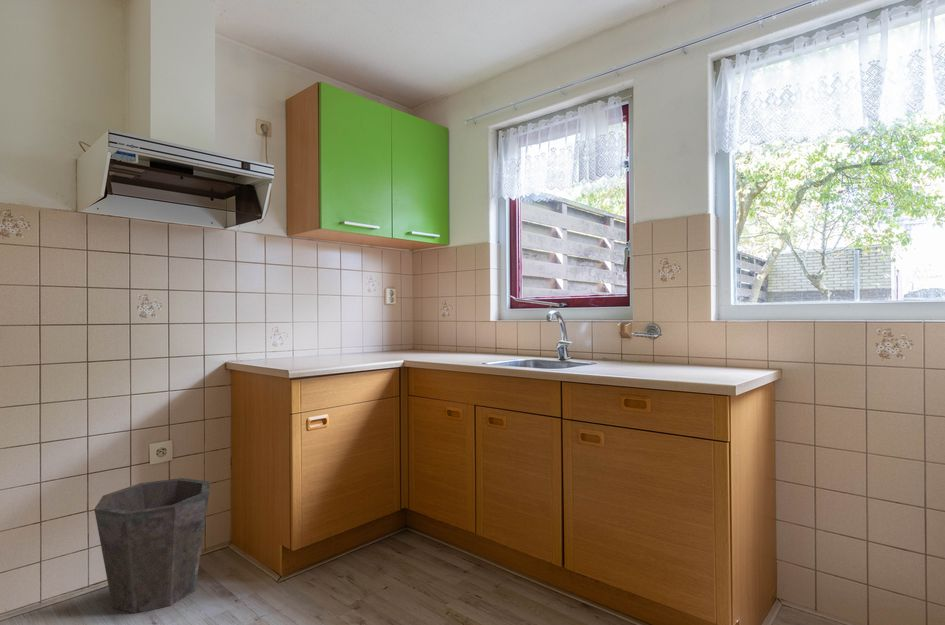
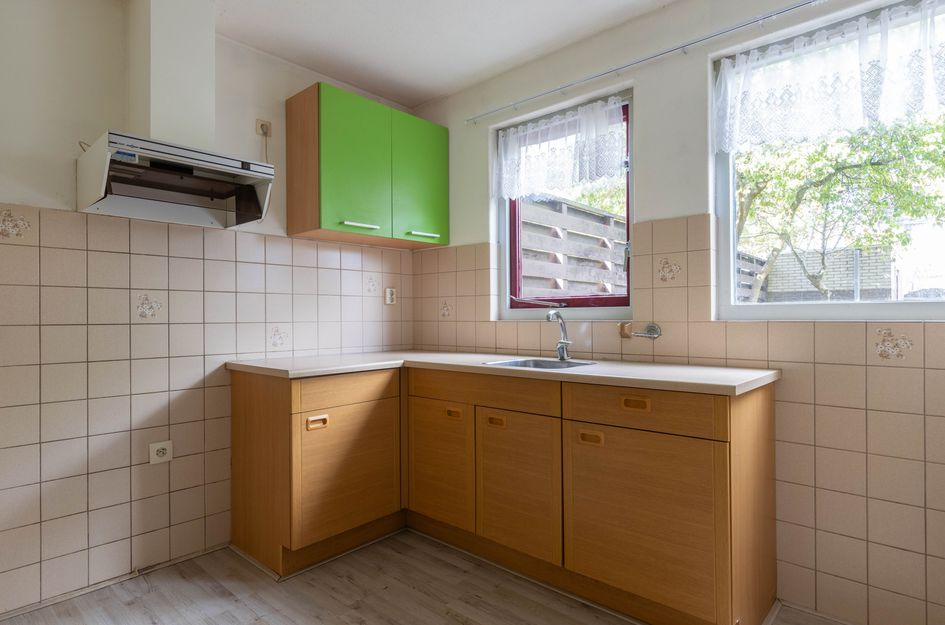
- waste bin [93,477,211,614]
